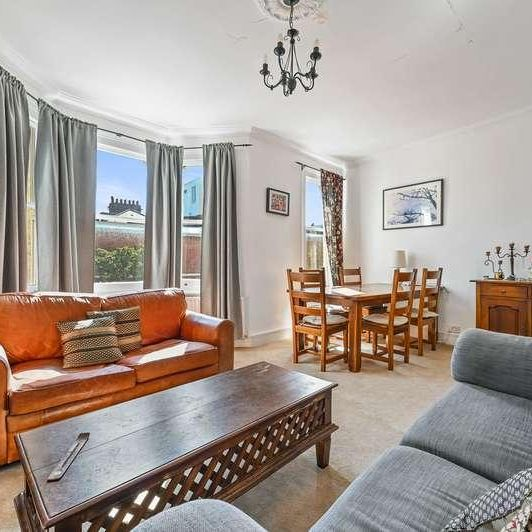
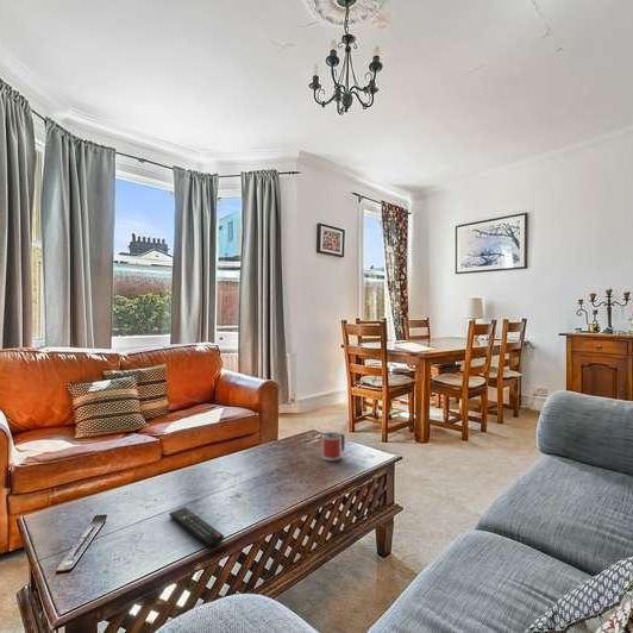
+ mug [321,431,346,462]
+ remote control [168,506,225,547]
